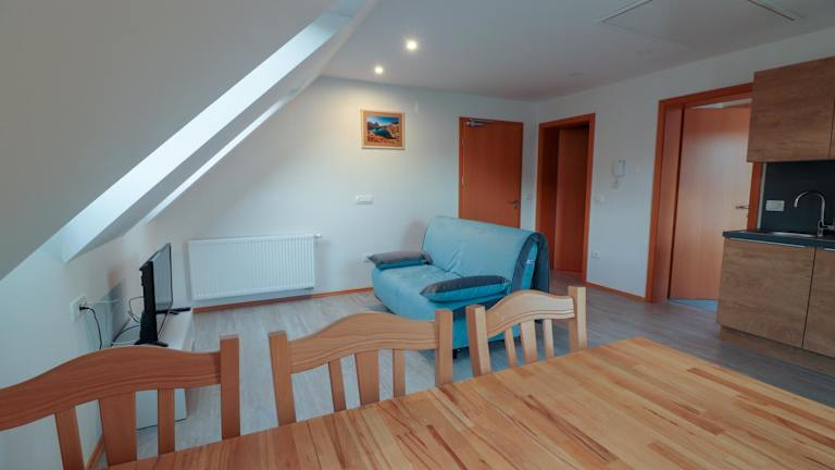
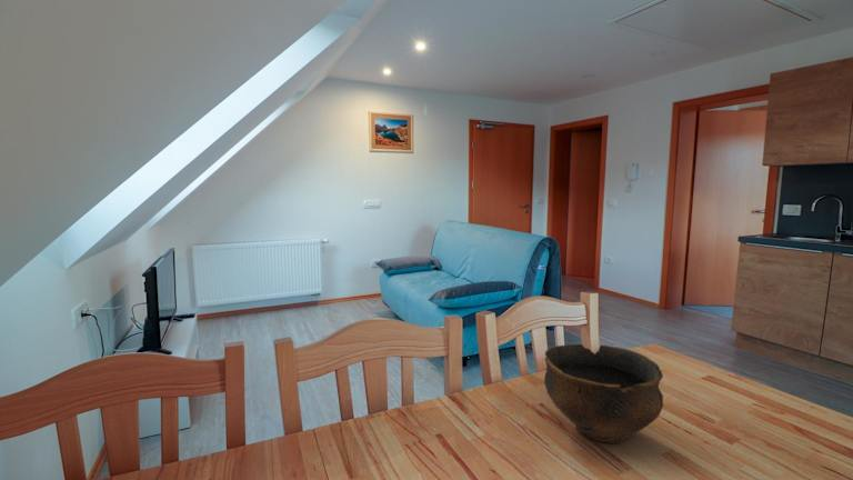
+ bowl [543,343,664,444]
